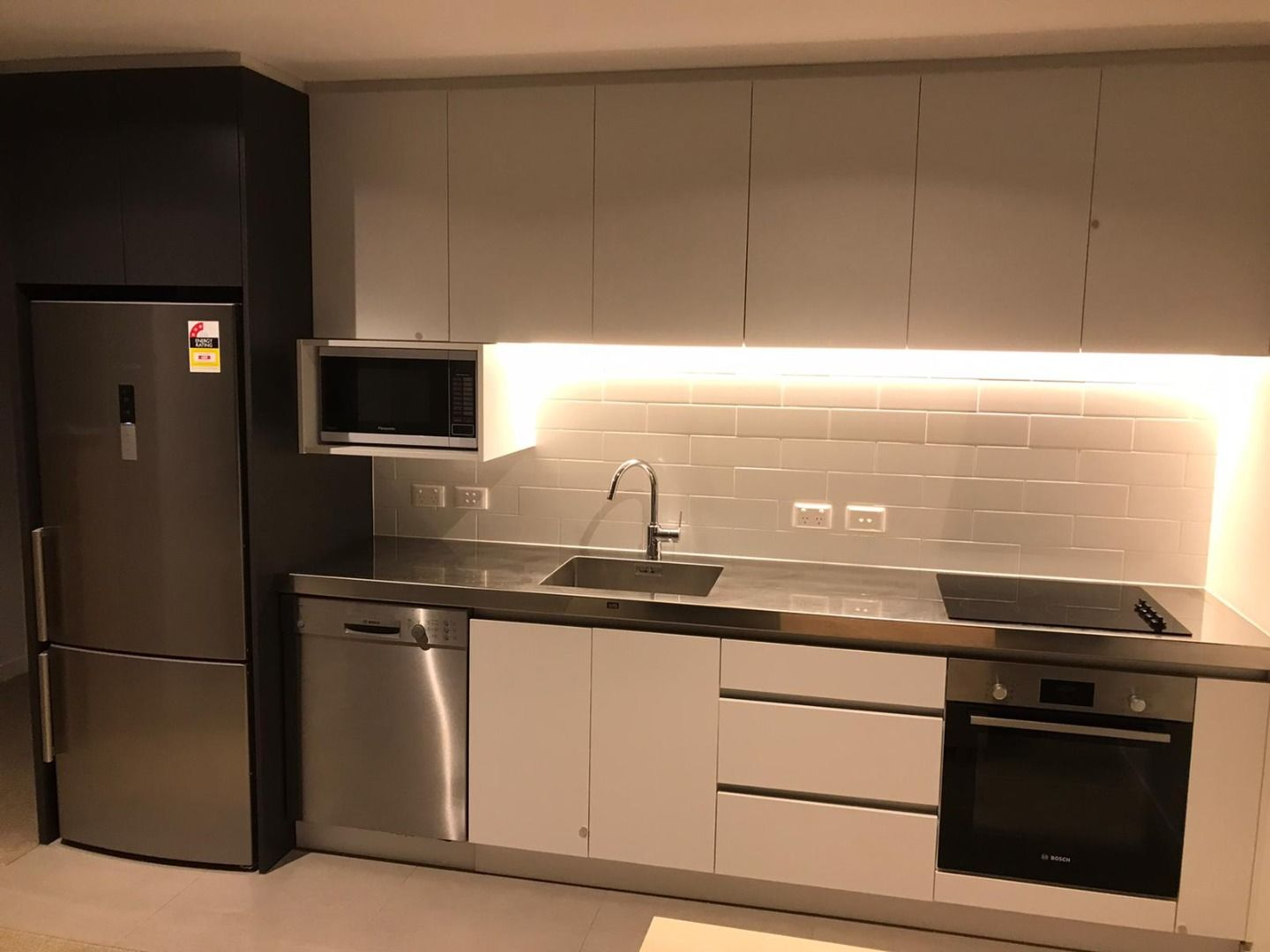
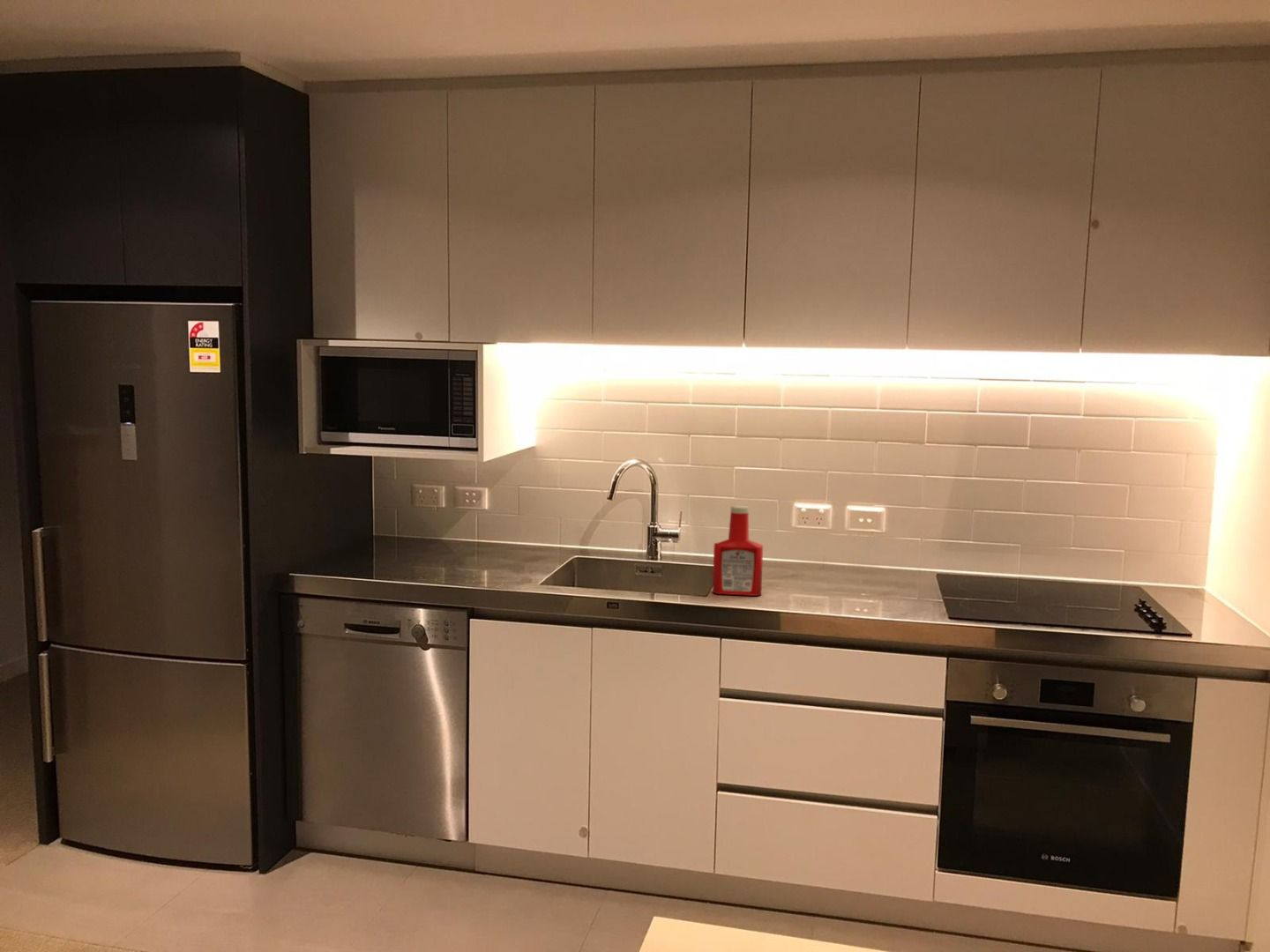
+ soap bottle [712,505,764,597]
